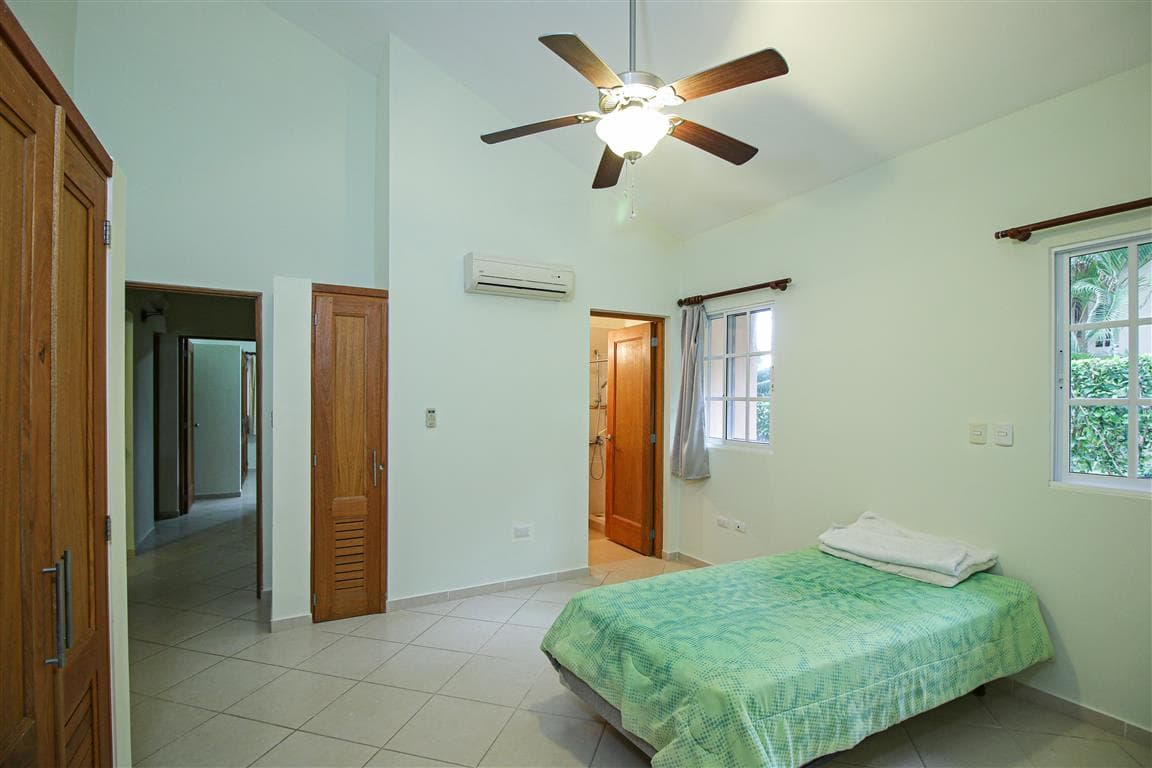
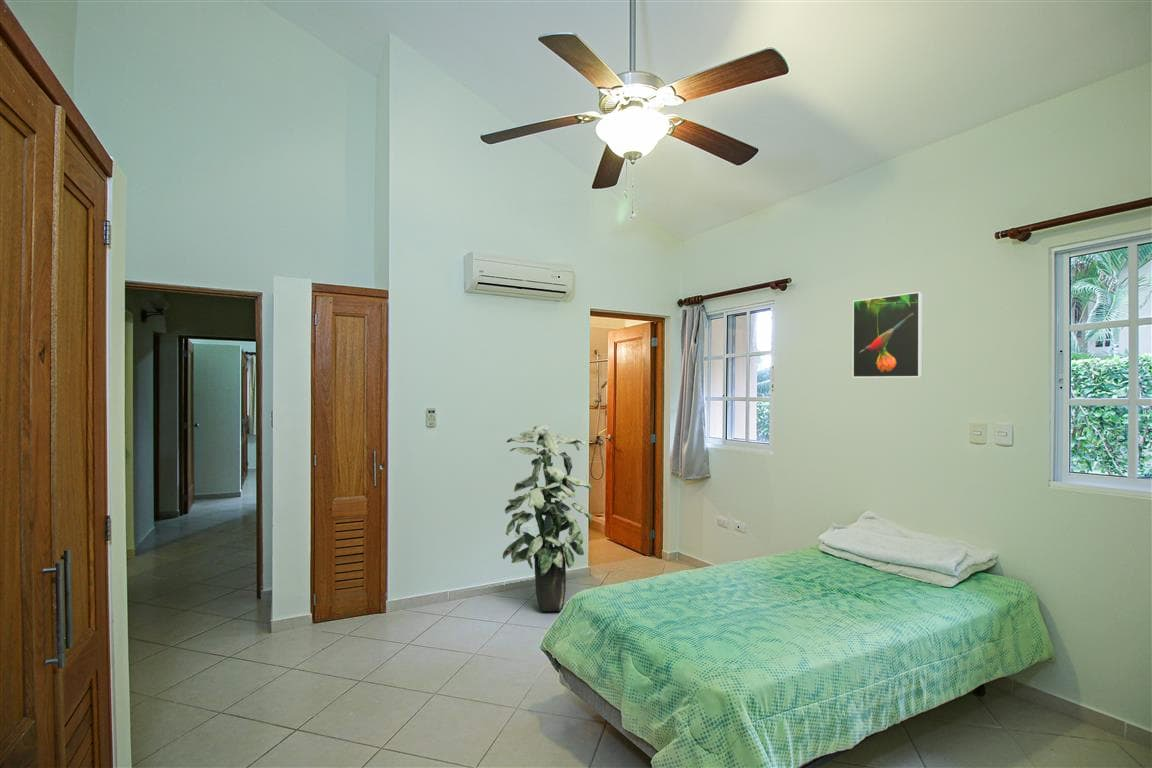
+ indoor plant [502,424,594,612]
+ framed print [852,291,924,378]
